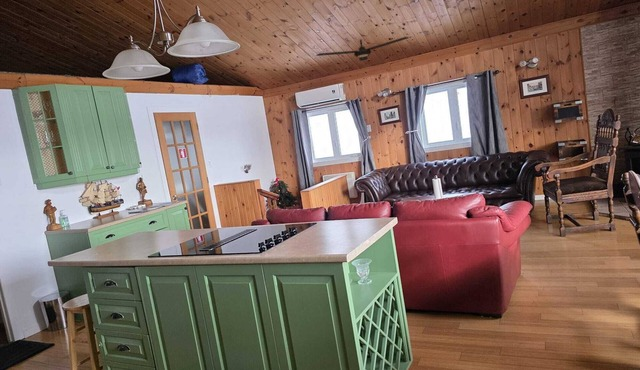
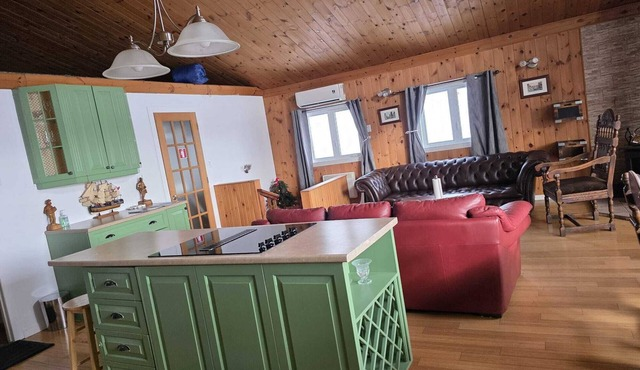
- ceiling fan [315,36,410,62]
